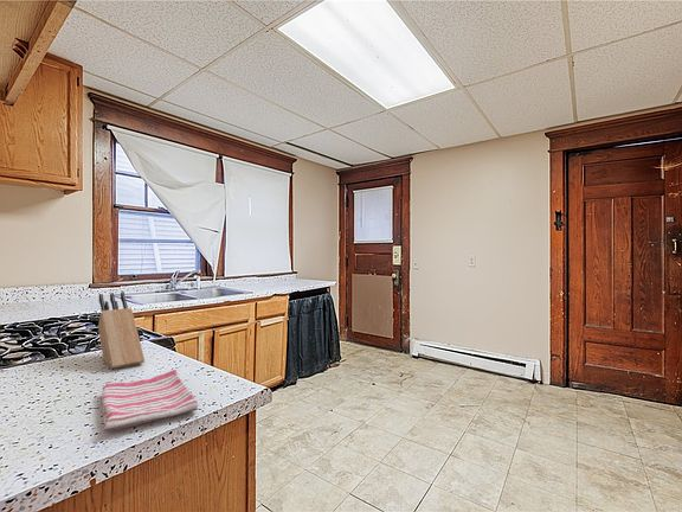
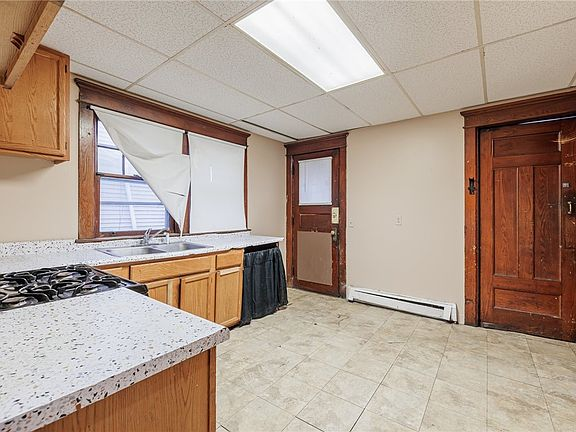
- dish towel [101,369,199,431]
- knife block [97,290,146,370]
